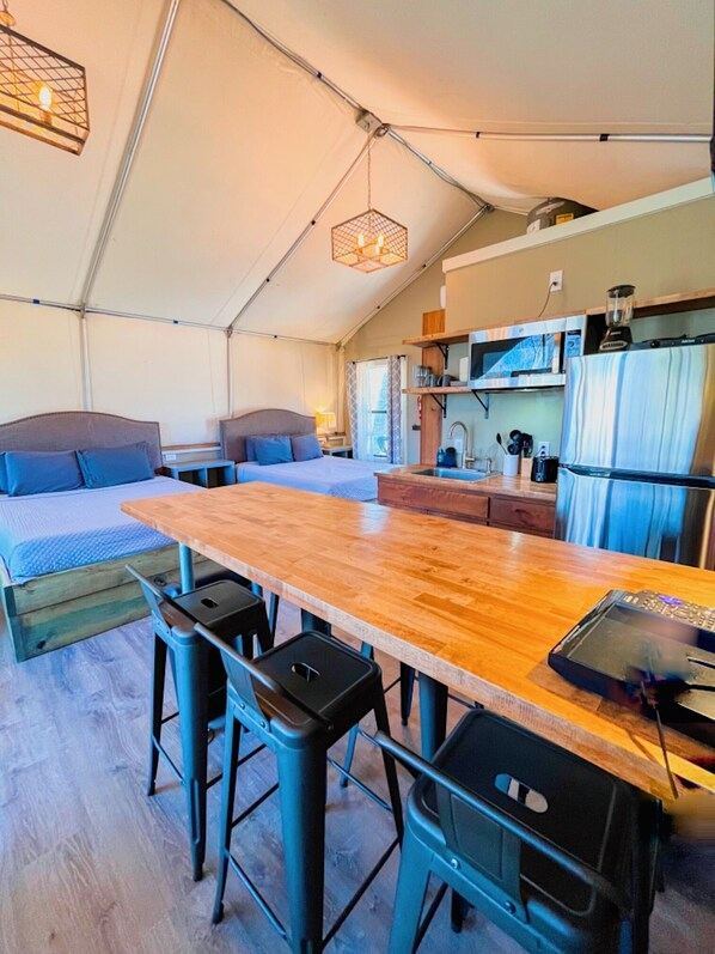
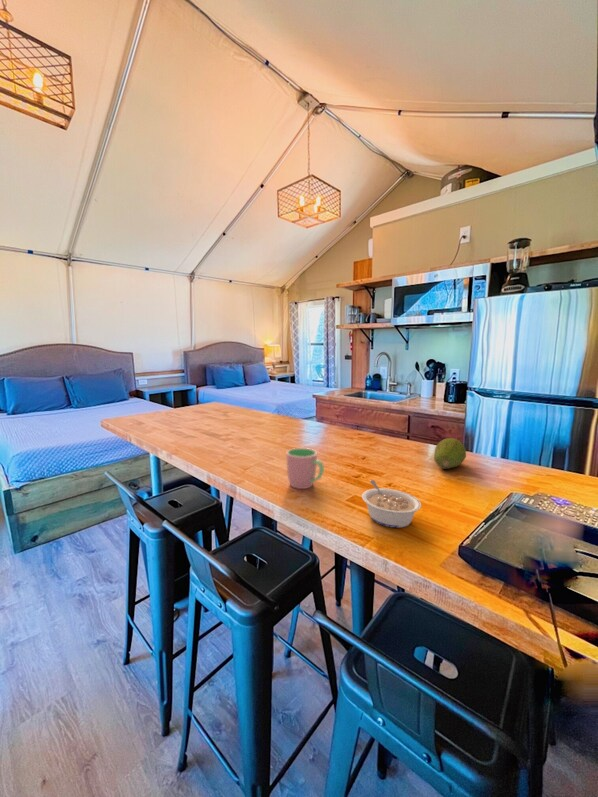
+ fruit [433,437,467,470]
+ cup [286,447,325,490]
+ legume [361,479,422,529]
